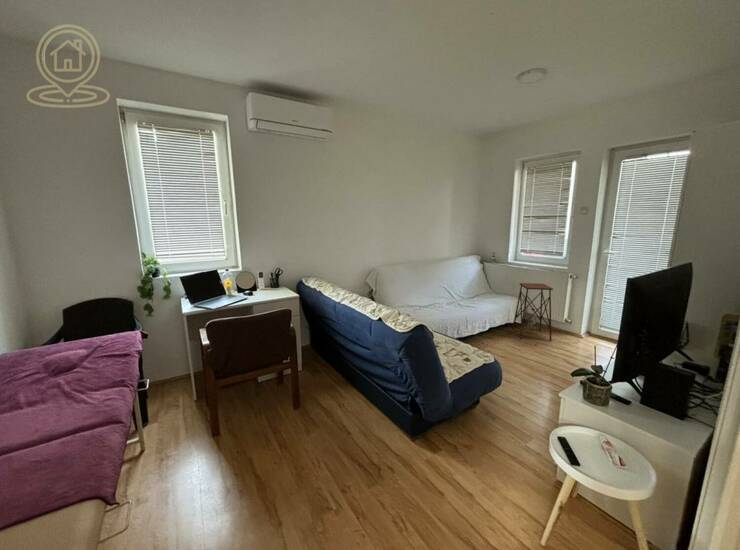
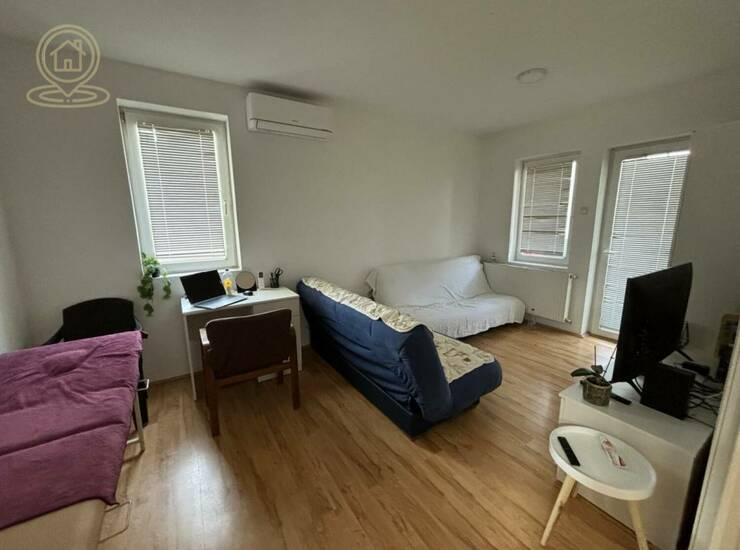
- side table [512,282,554,342]
